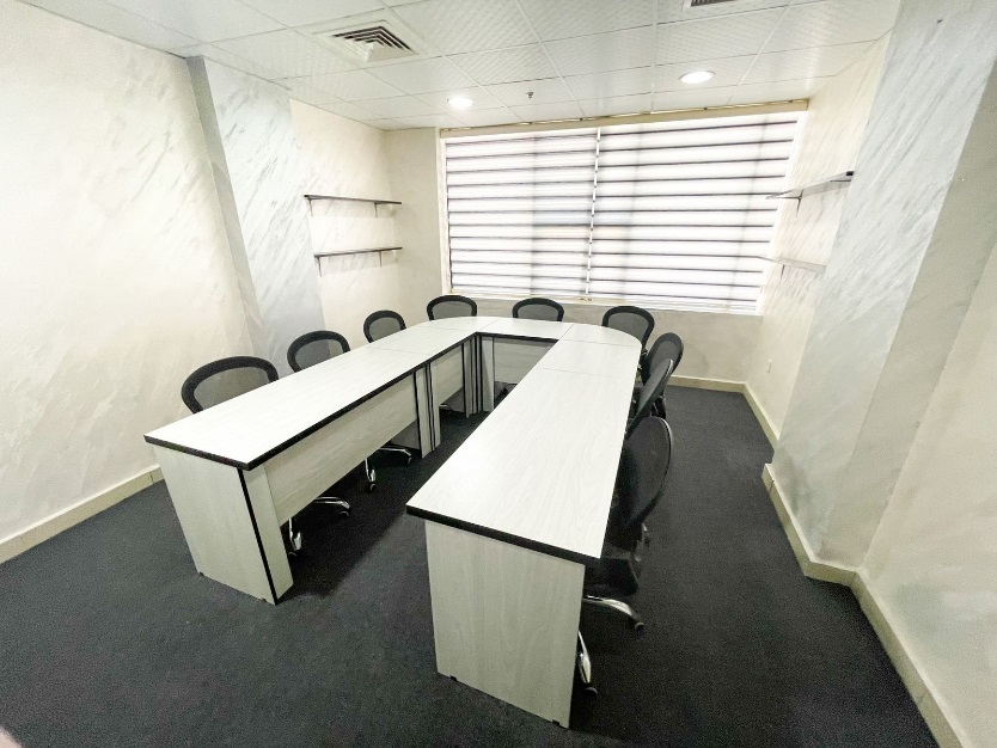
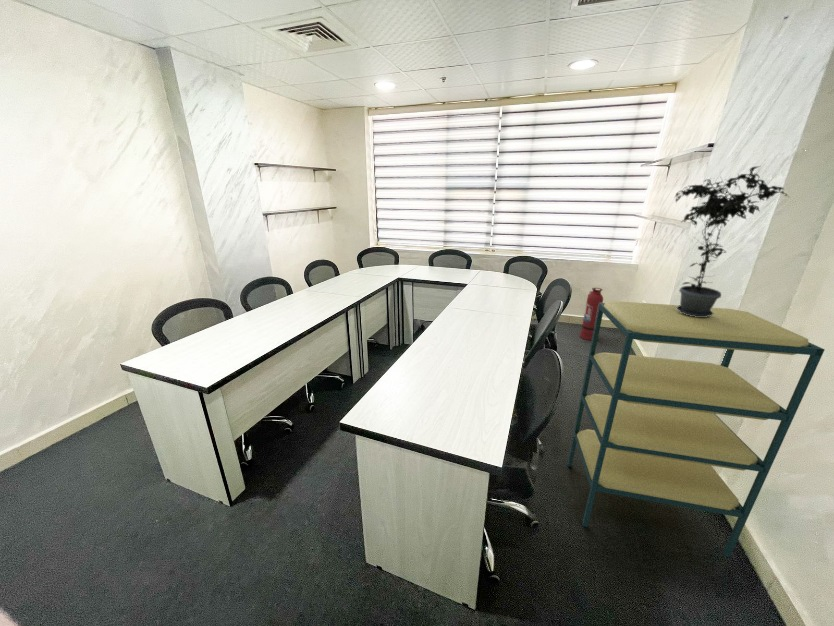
+ shelving unit [566,300,826,558]
+ potted plant [674,165,790,317]
+ fire extinguisher [579,287,604,341]
